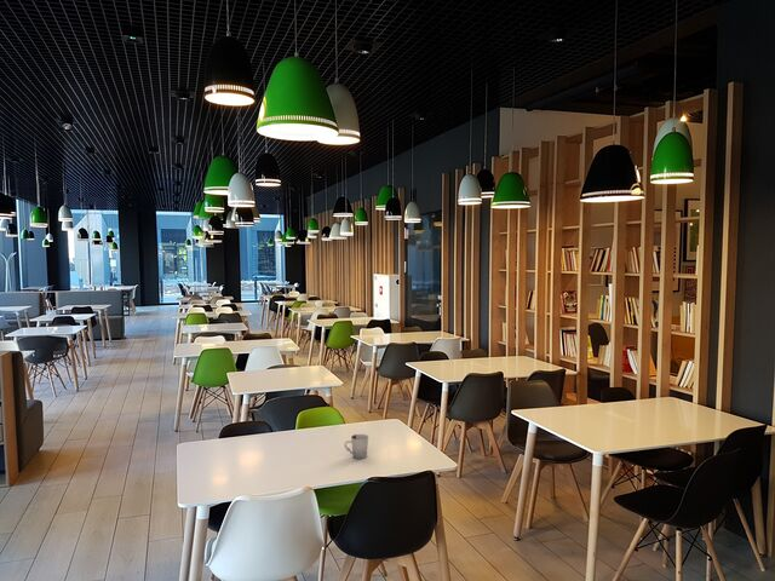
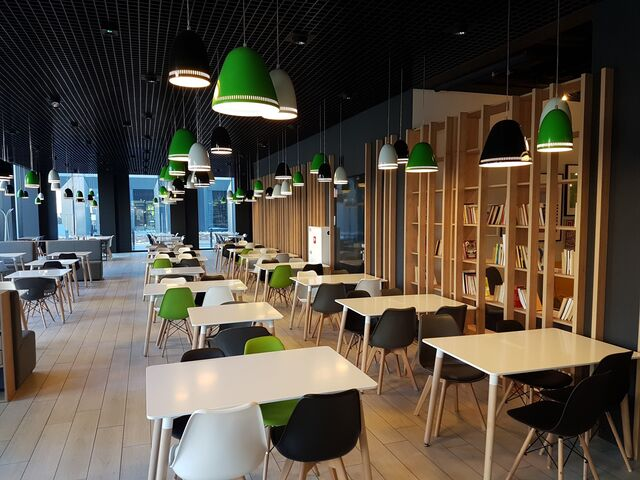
- cup [344,433,369,460]
